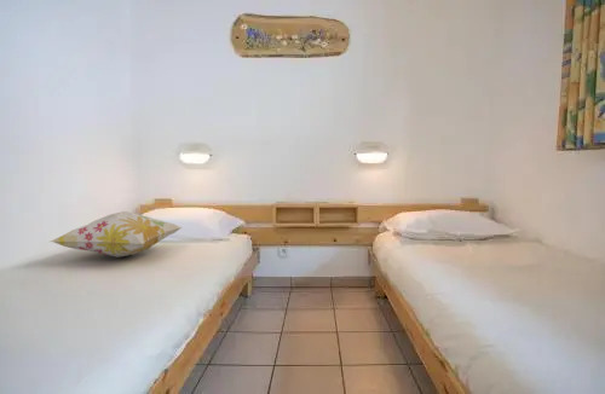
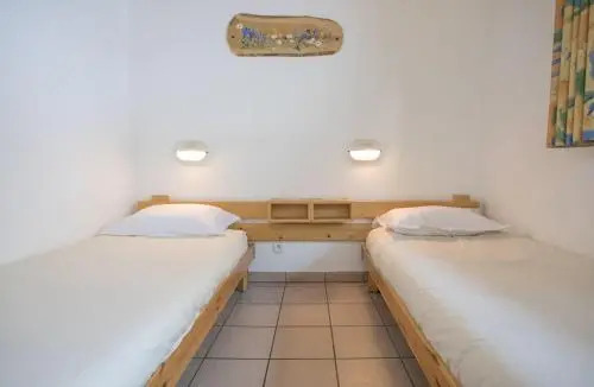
- decorative pillow [50,210,183,259]
